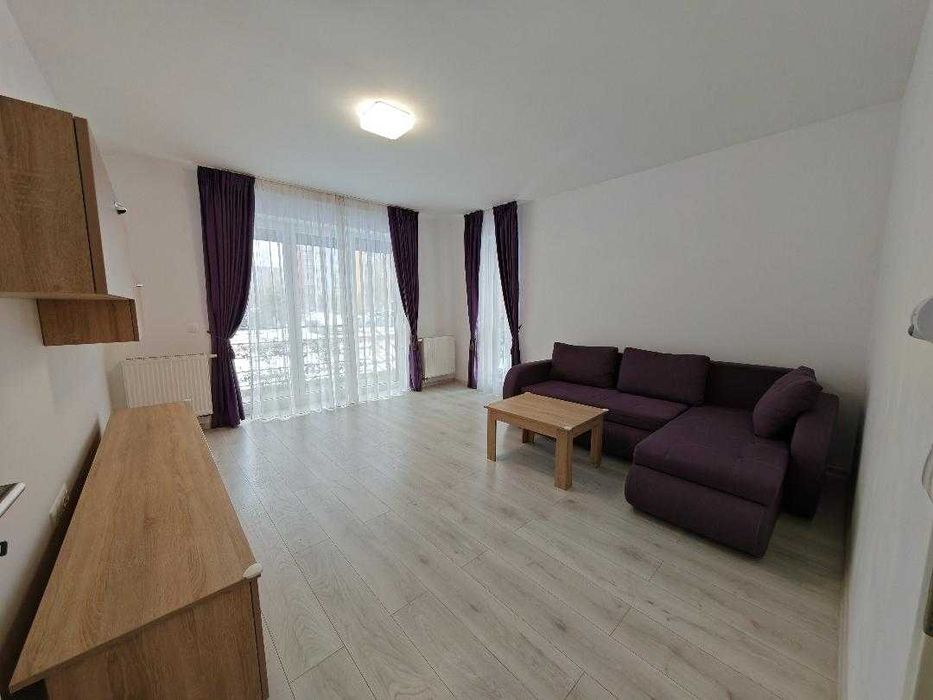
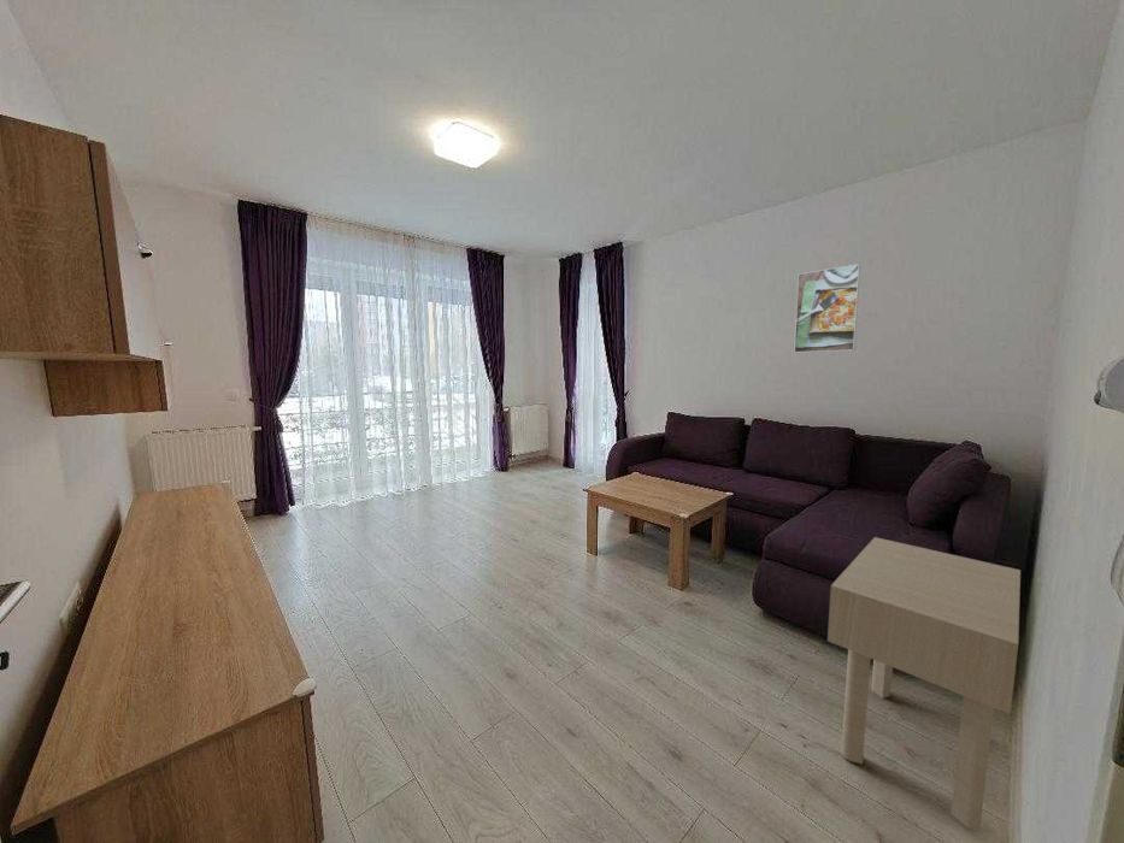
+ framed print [793,263,861,354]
+ side table [826,536,1022,832]
